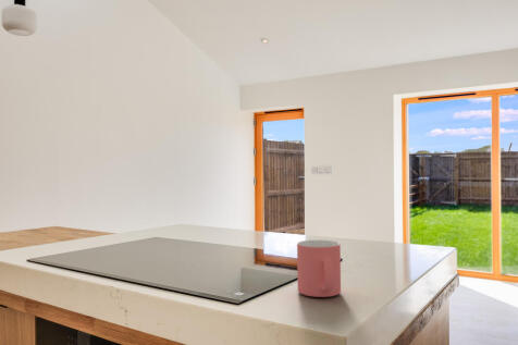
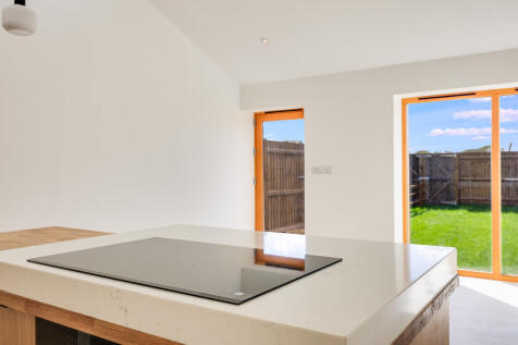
- mug [296,238,342,298]
